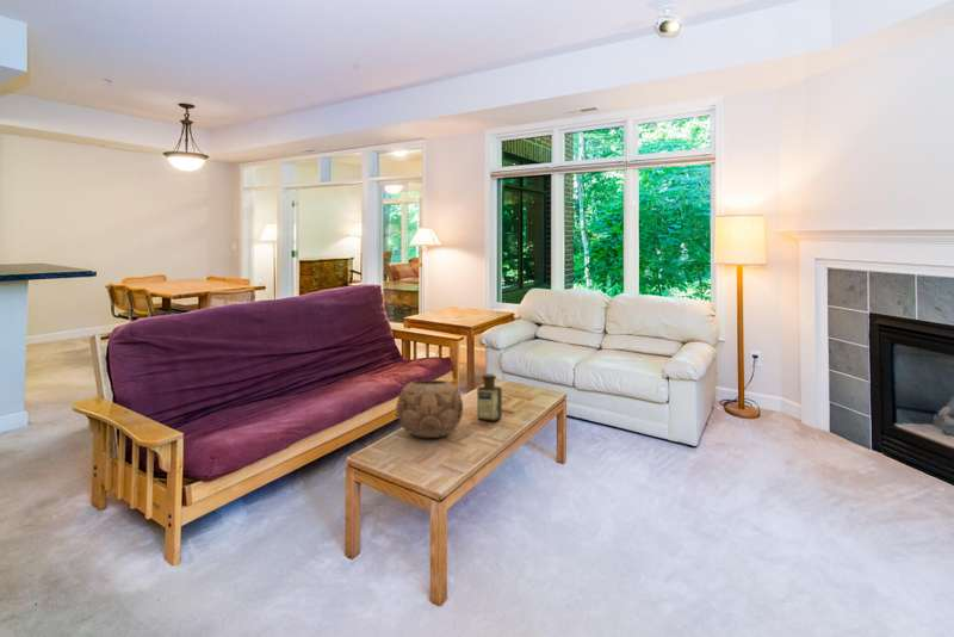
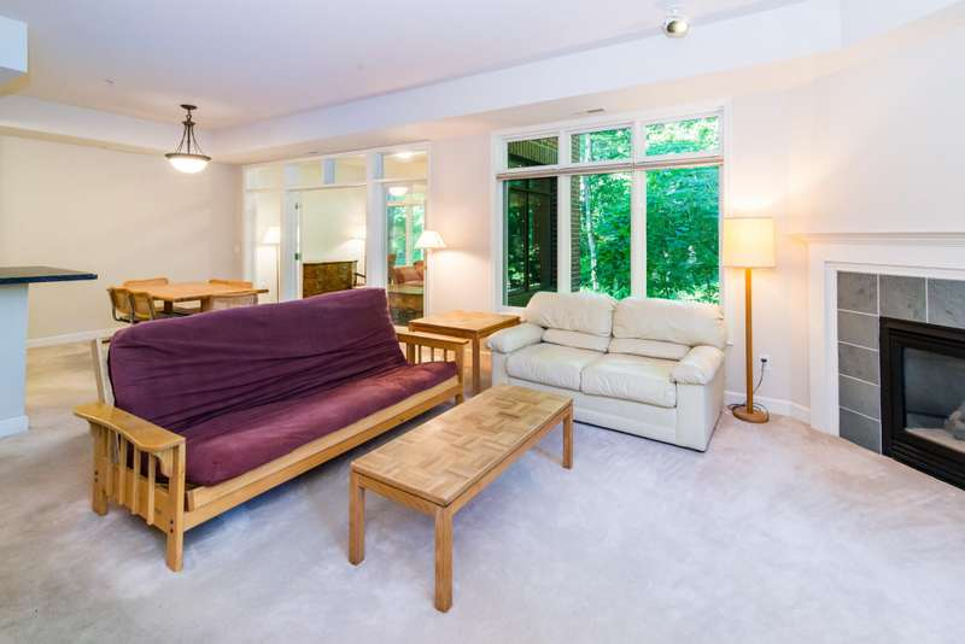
- bottle [476,372,503,422]
- decorative bowl [395,379,464,439]
